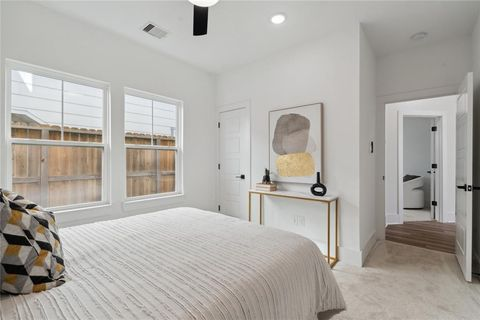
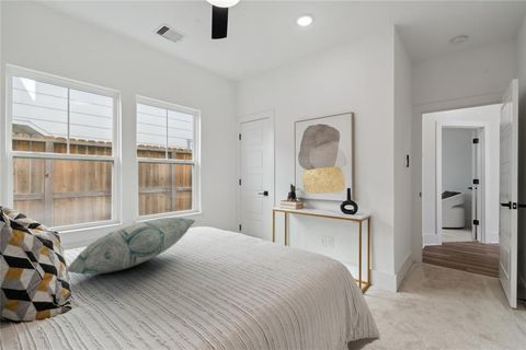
+ decorative pillow [67,217,197,276]
